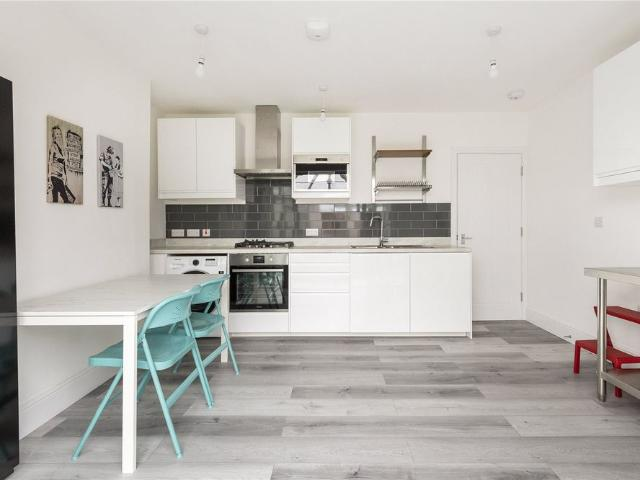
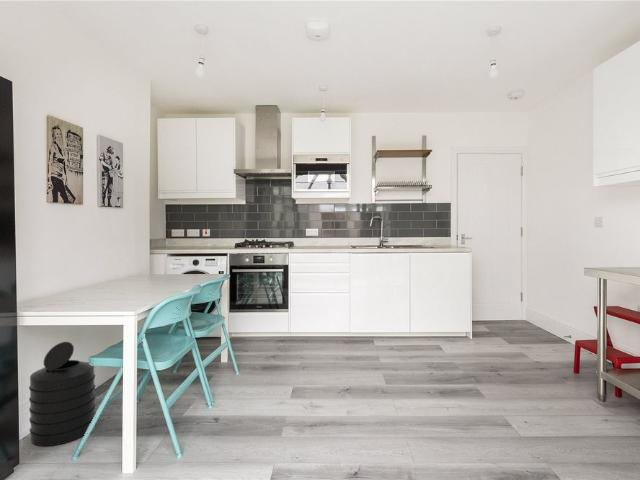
+ trash can [28,341,97,447]
